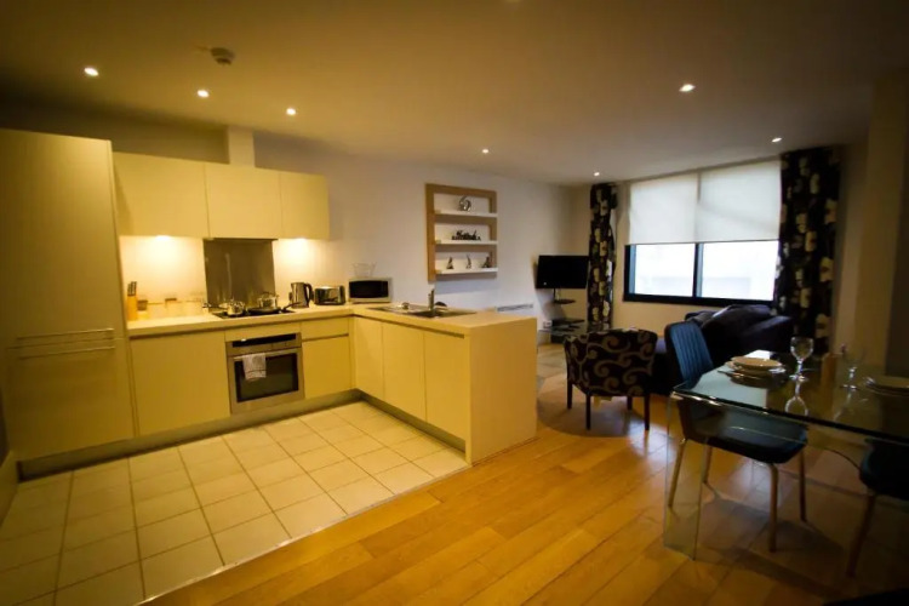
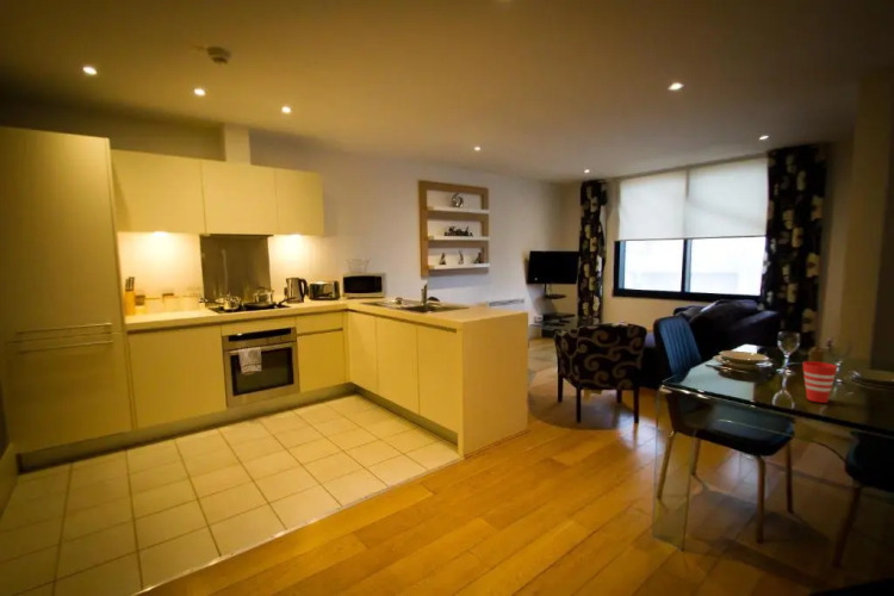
+ cup [802,360,838,404]
